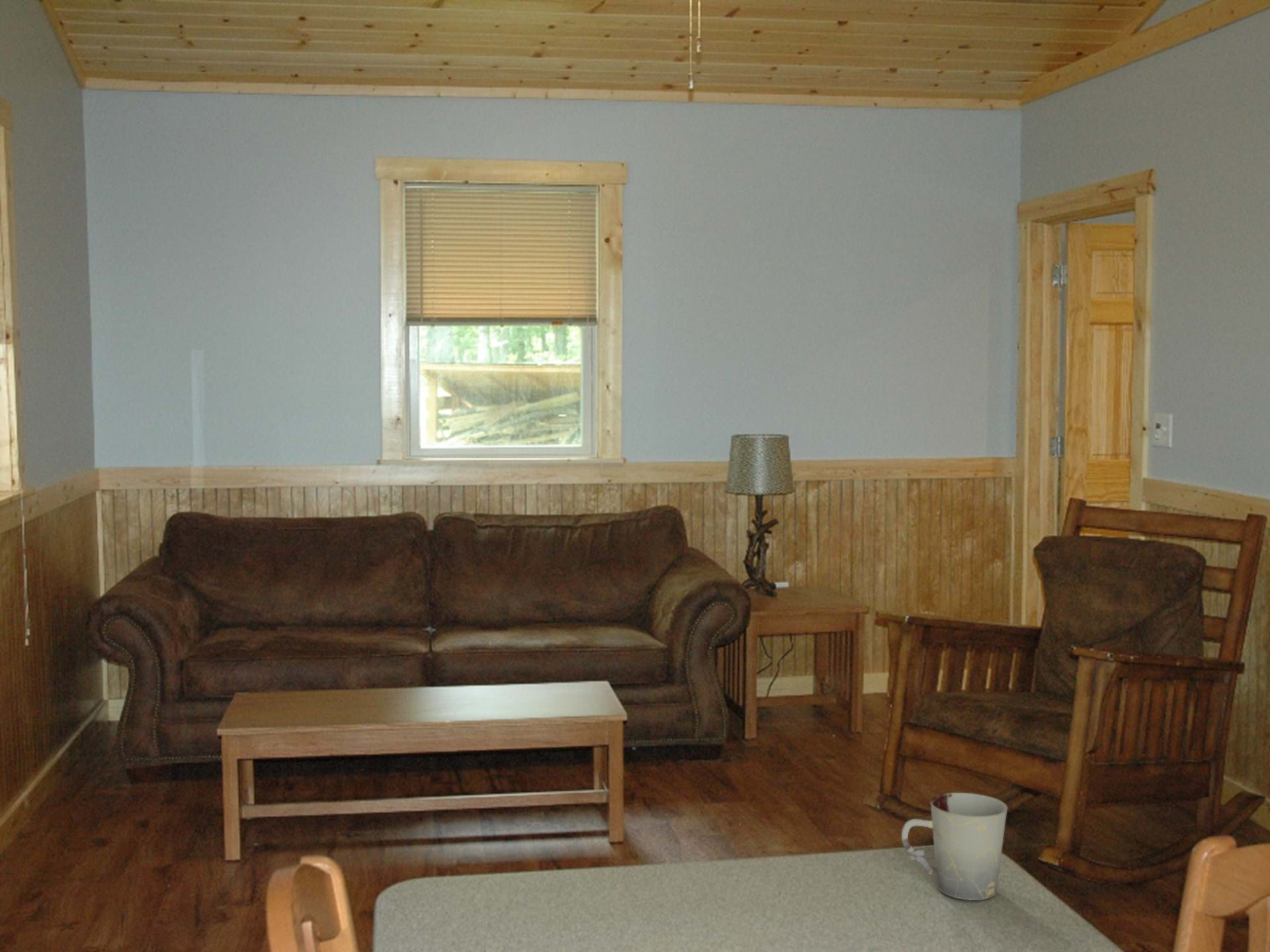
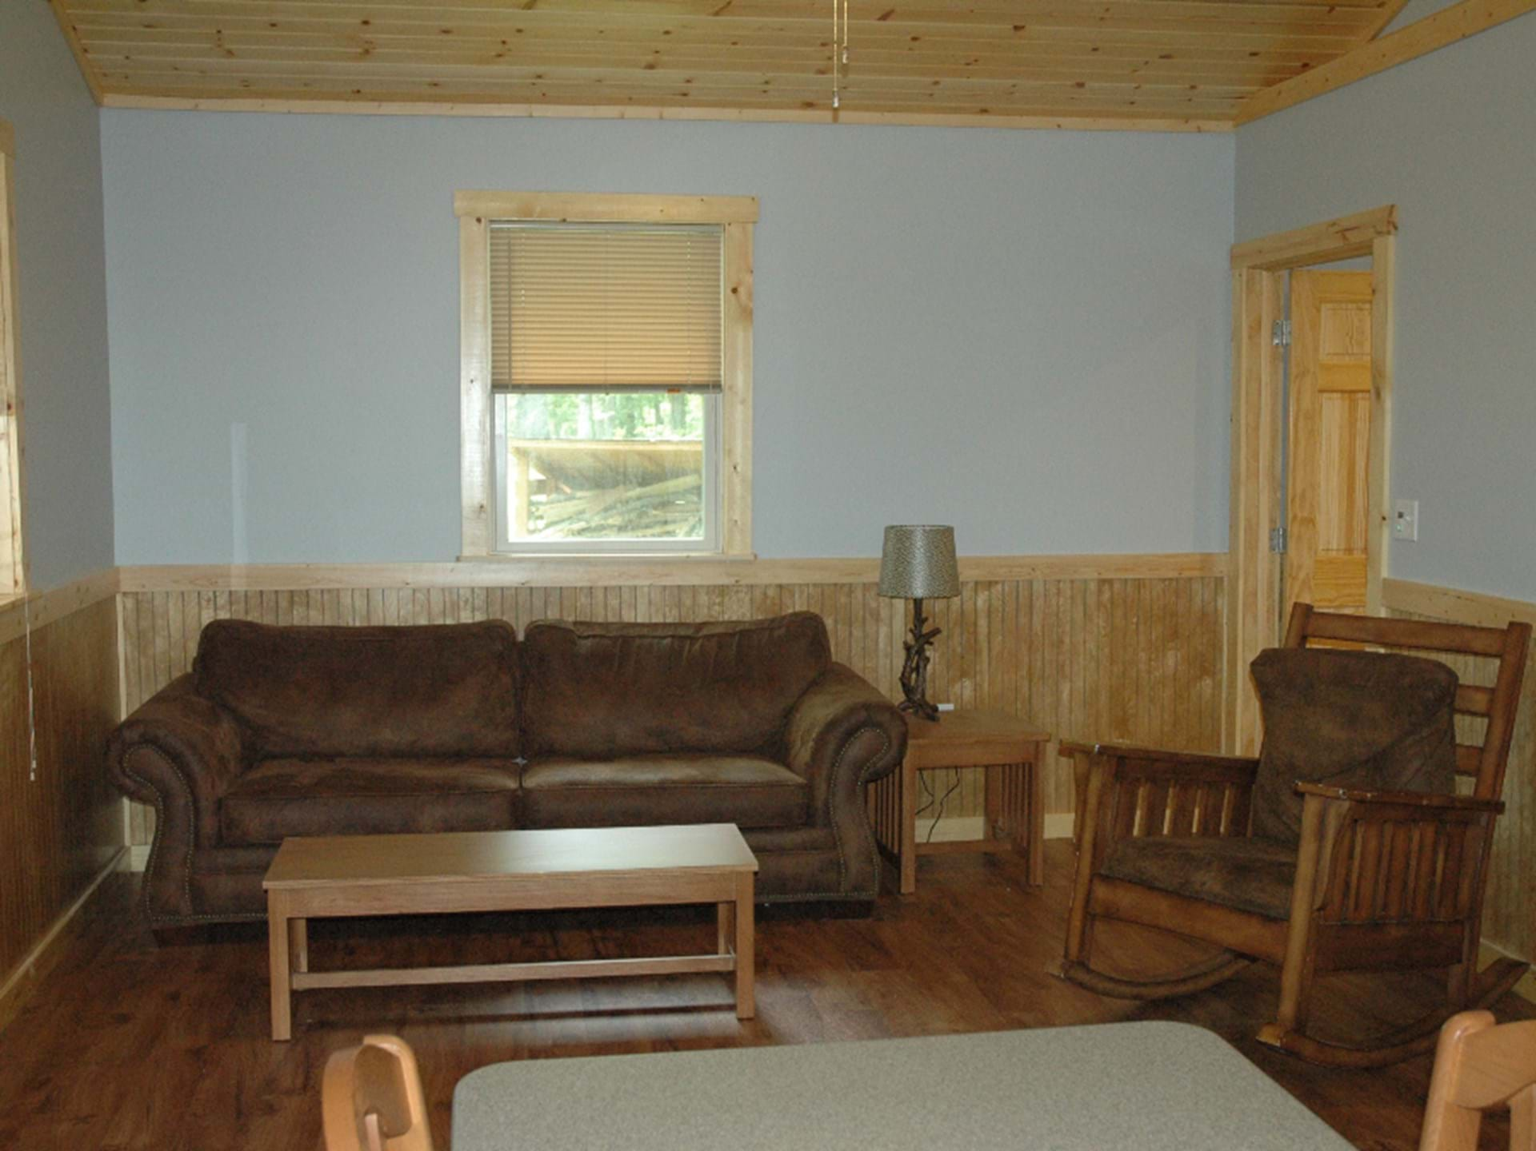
- cup [901,792,1008,901]
